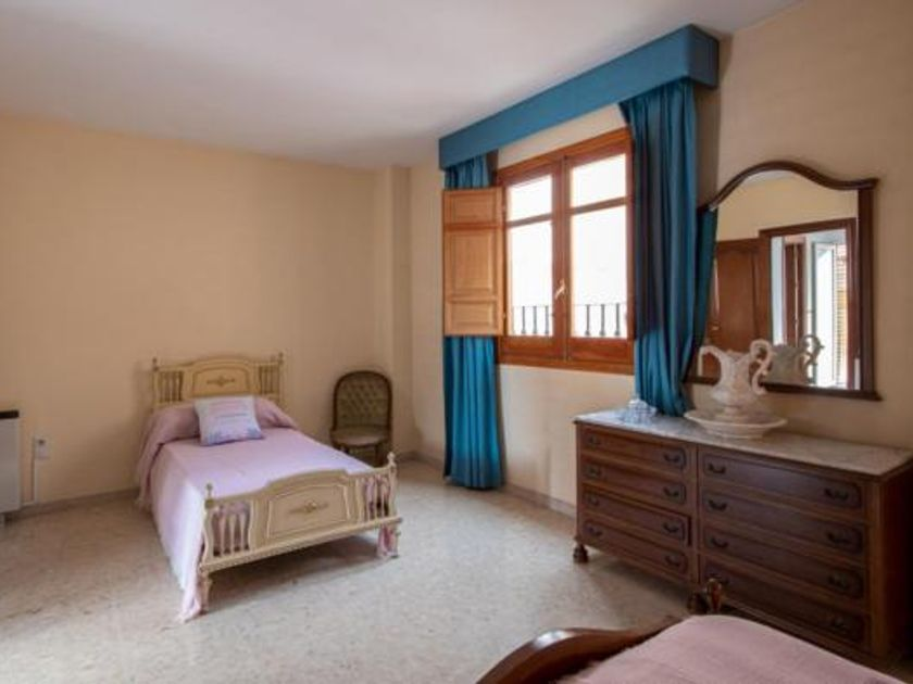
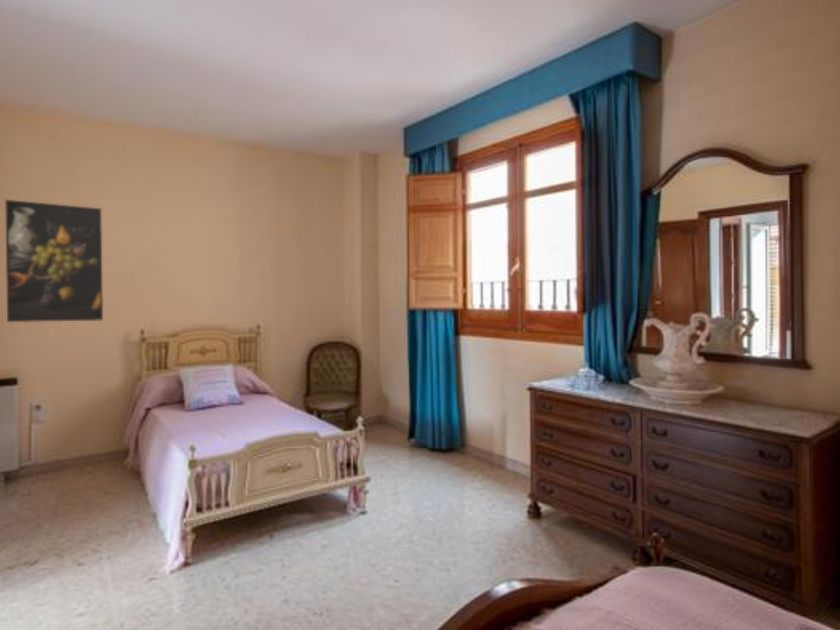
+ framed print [4,199,104,323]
